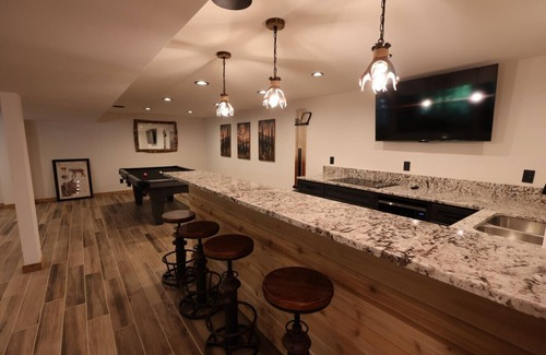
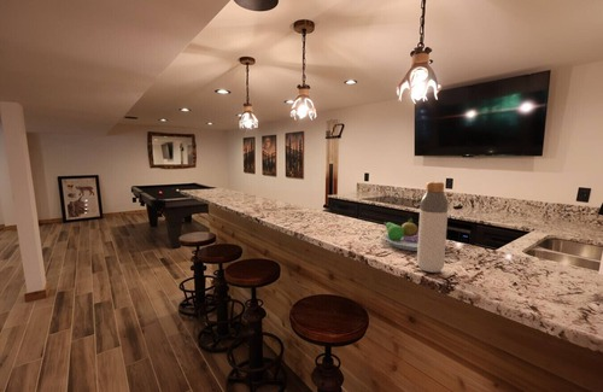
+ bottle [416,181,450,274]
+ fruit bowl [382,217,418,252]
